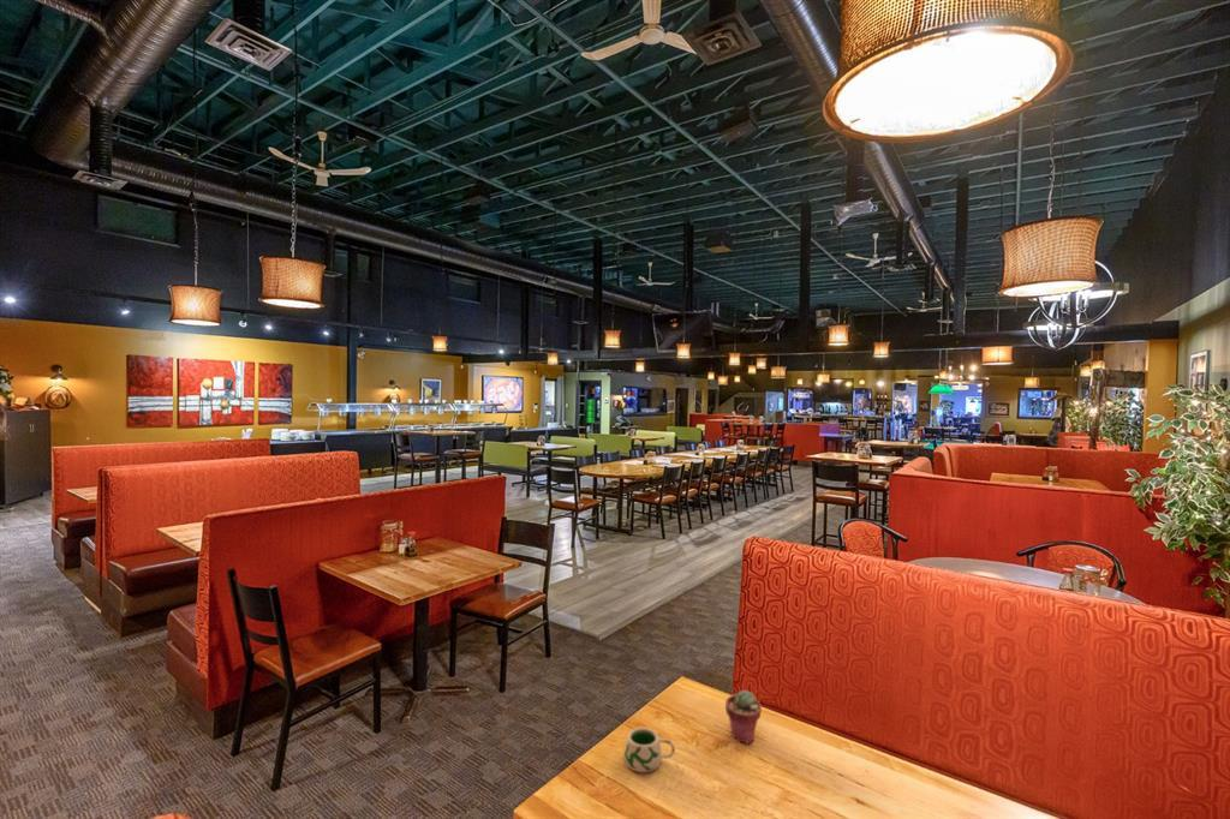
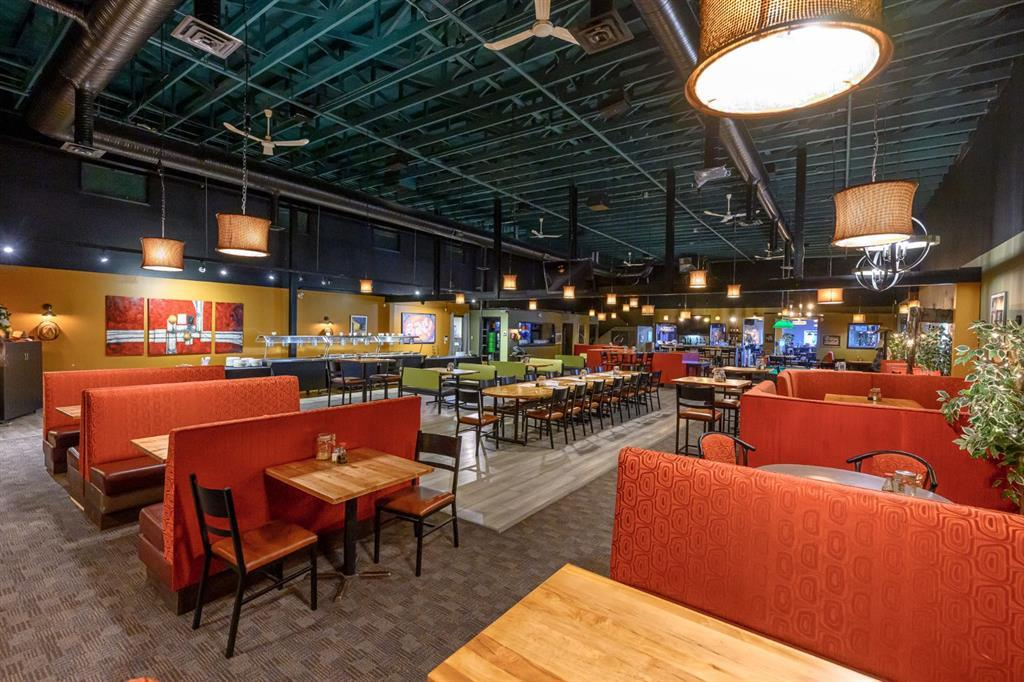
- mug [623,727,676,773]
- potted succulent [724,688,763,745]
